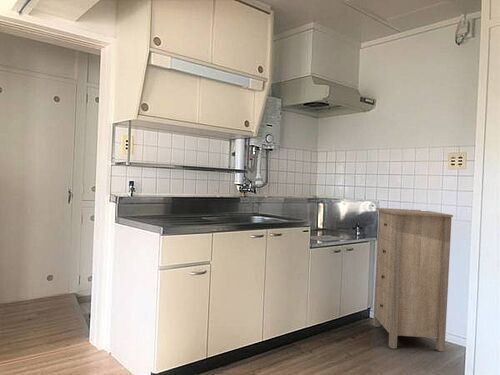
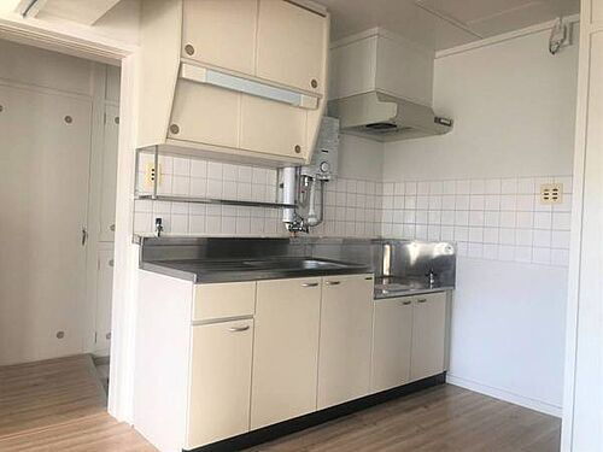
- storage cabinet [372,207,454,352]
